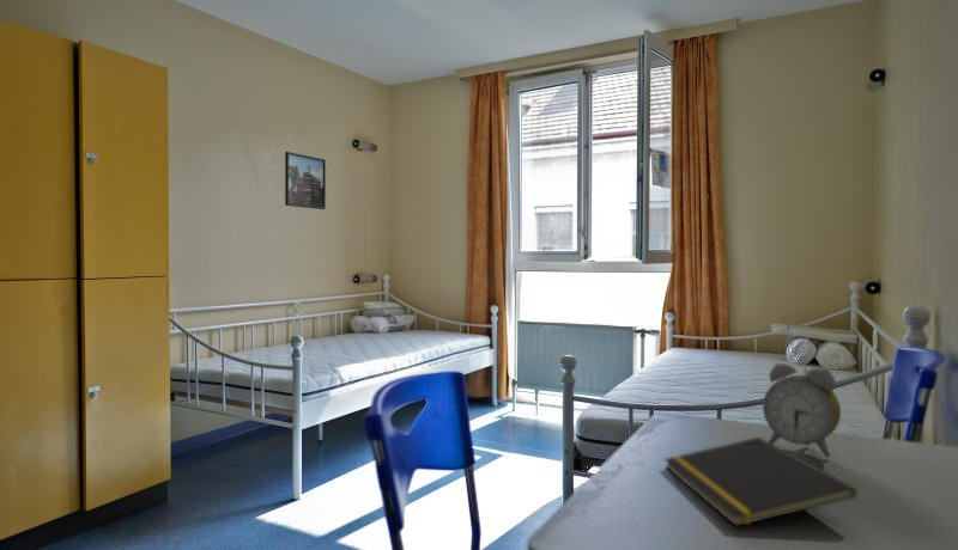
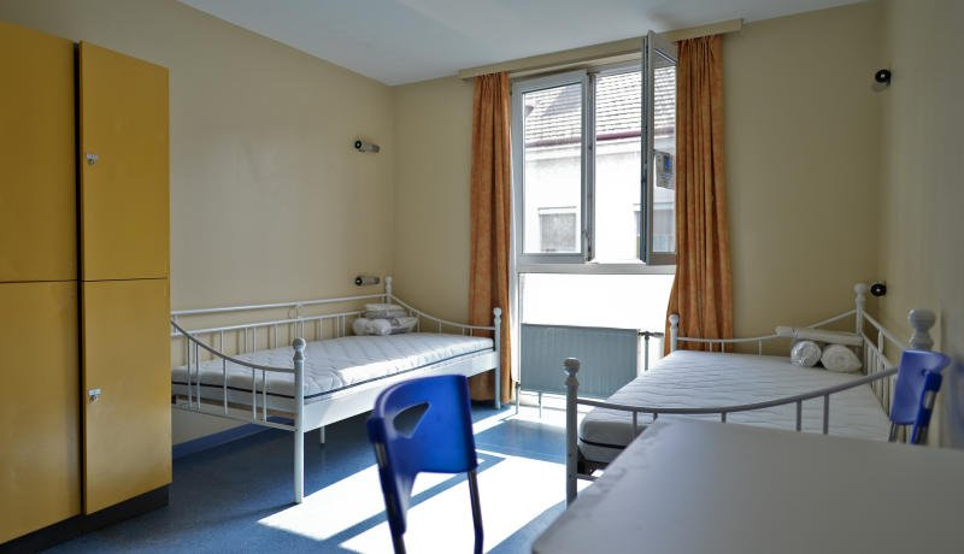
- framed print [284,151,327,210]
- notepad [663,436,859,527]
- alarm clock [762,362,842,458]
